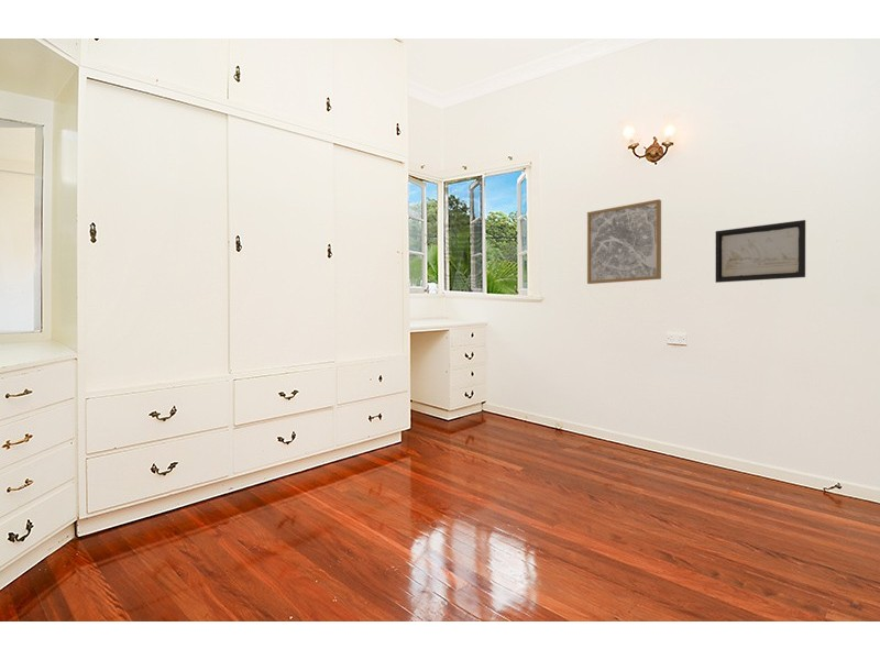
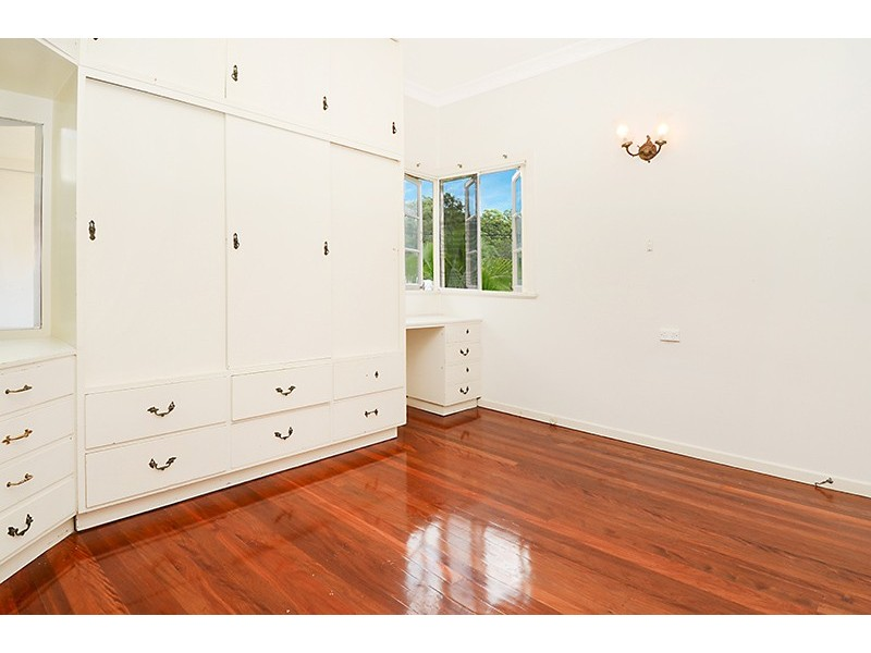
- wall art [586,198,662,285]
- wall art [715,219,806,284]
